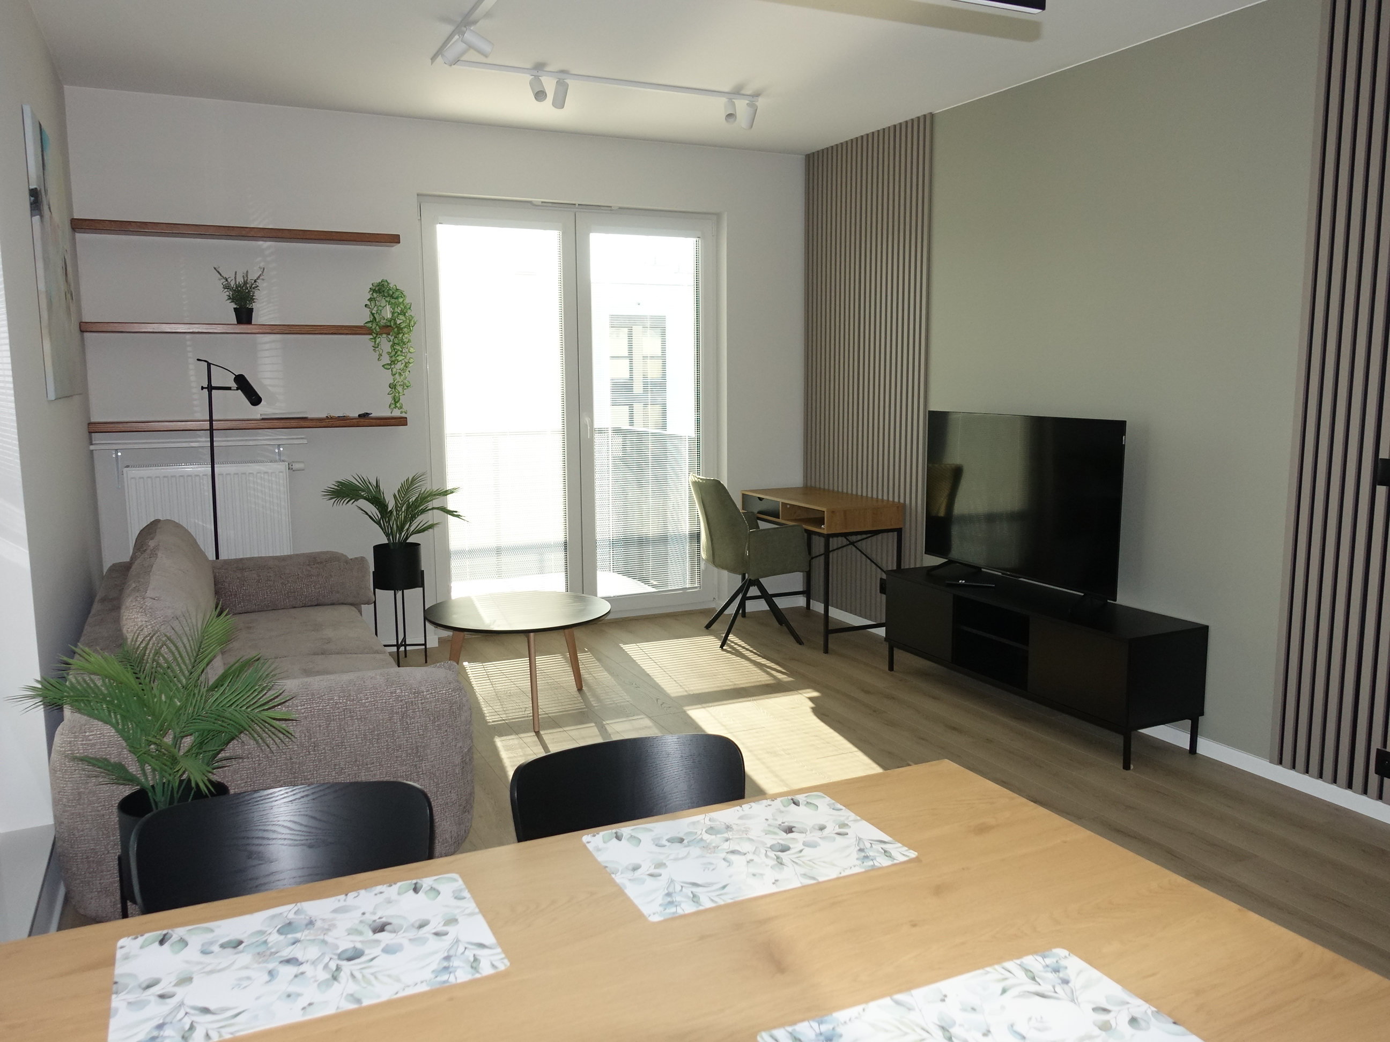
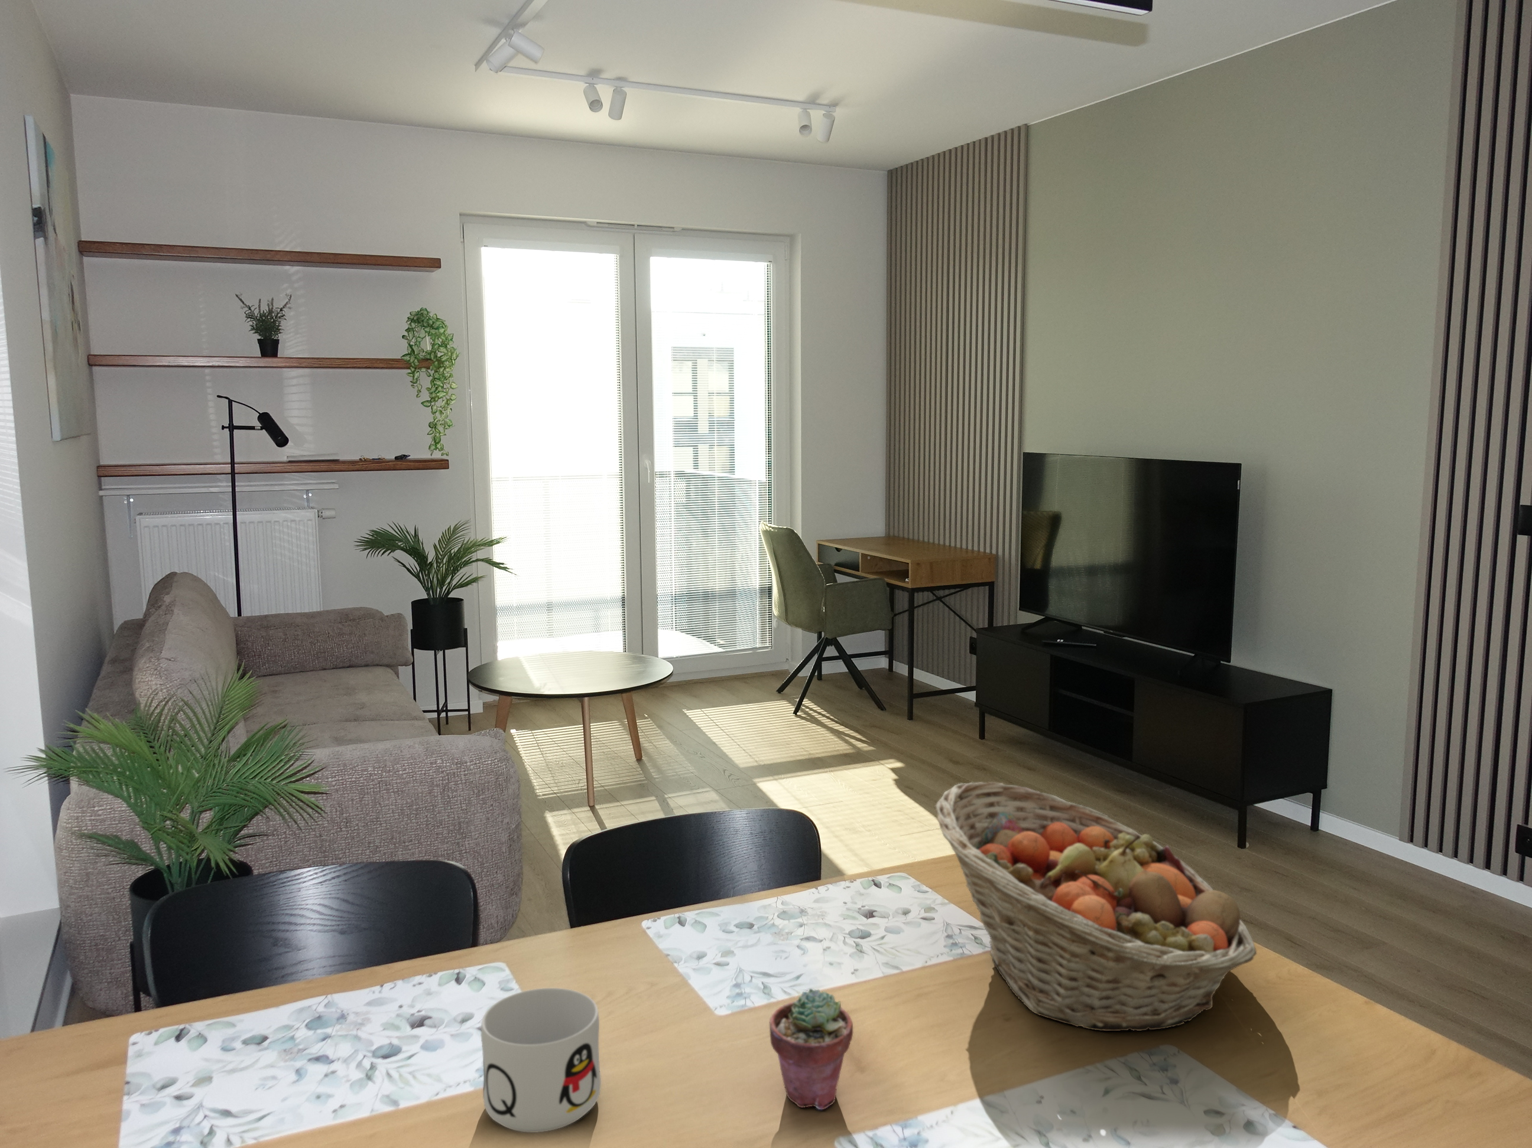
+ mug [480,988,602,1134]
+ fruit basket [934,781,1257,1032]
+ potted succulent [768,988,854,1111]
